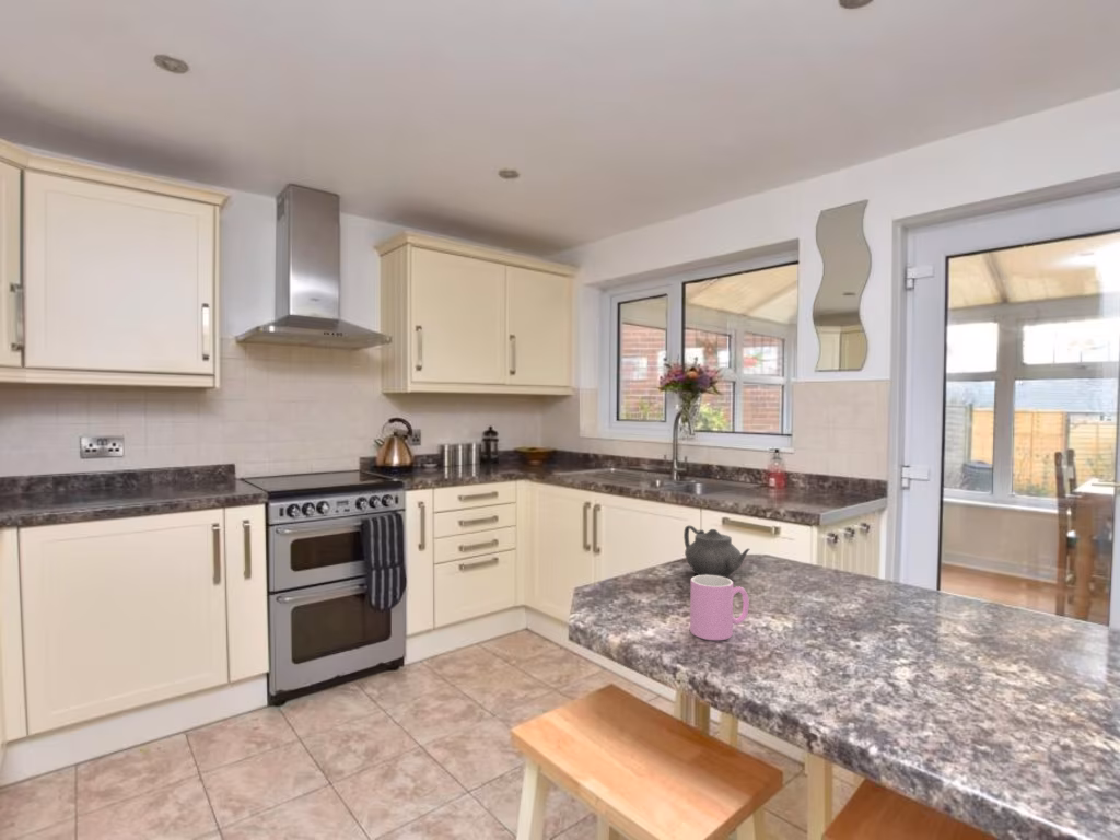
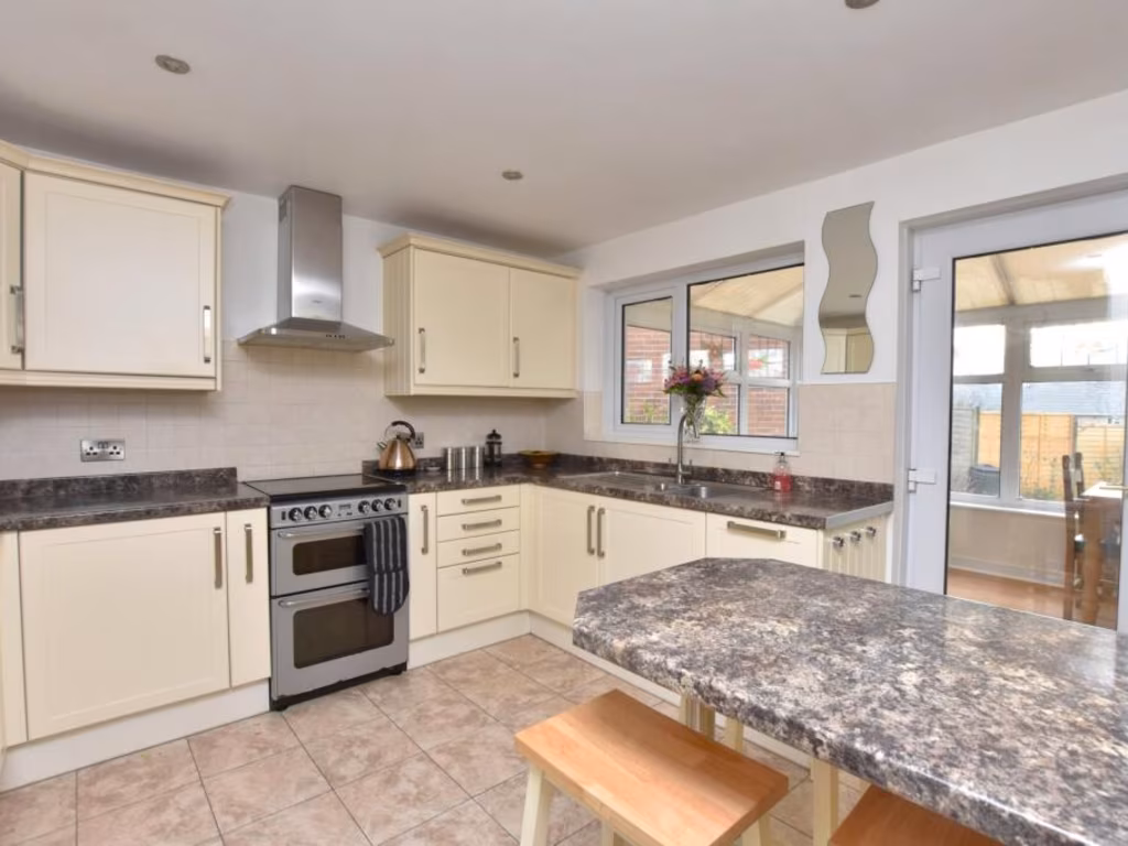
- teapot [682,525,750,579]
- cup [689,574,750,641]
